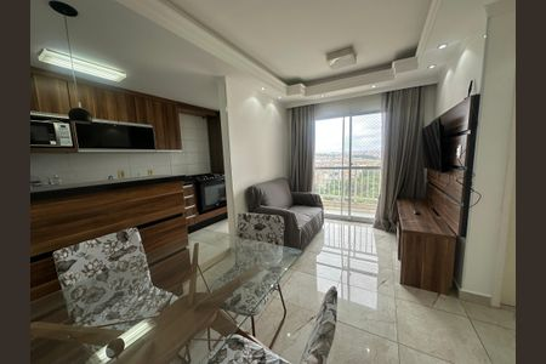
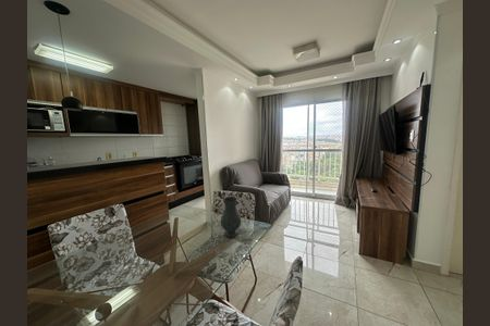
+ vase [220,196,242,239]
